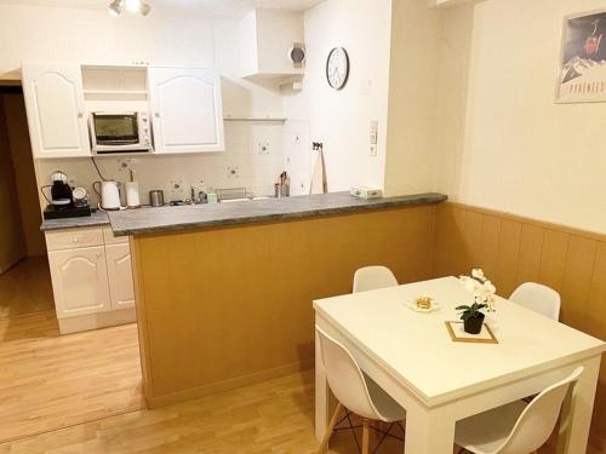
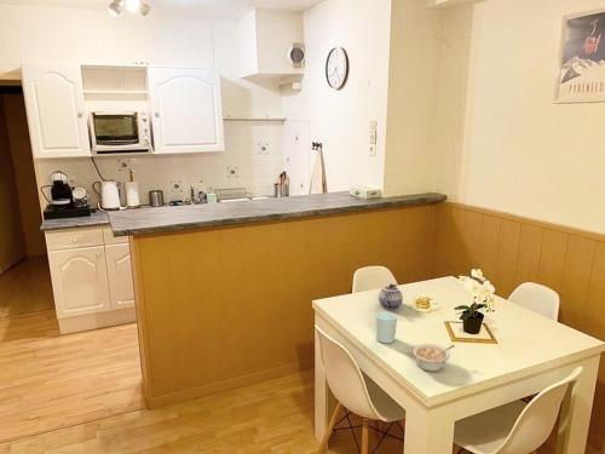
+ legume [411,343,456,373]
+ teapot [378,283,404,310]
+ cup [374,310,398,344]
